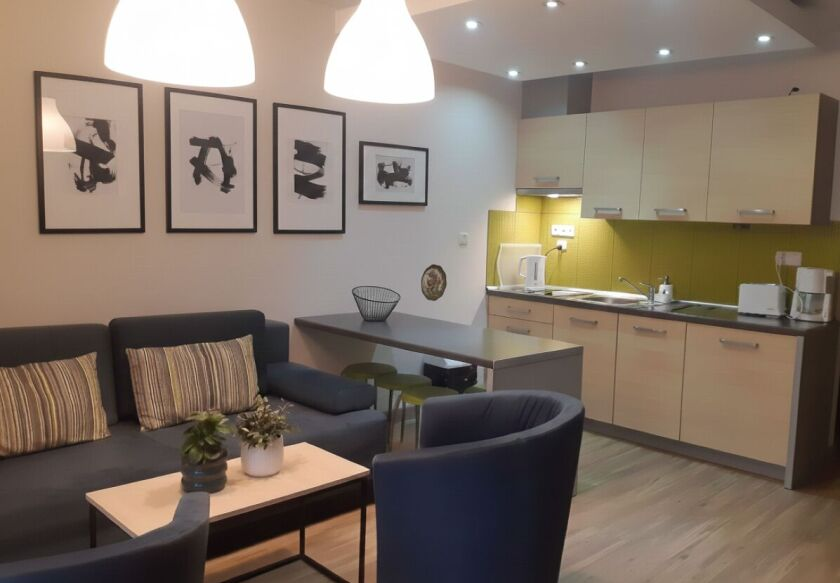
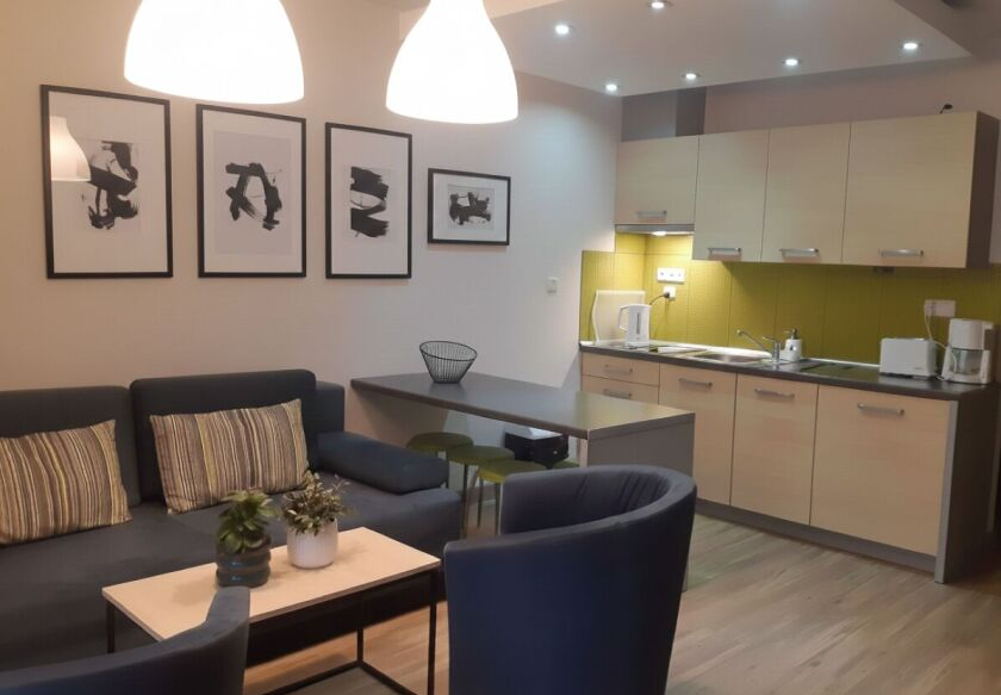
- decorative plate [420,263,448,302]
